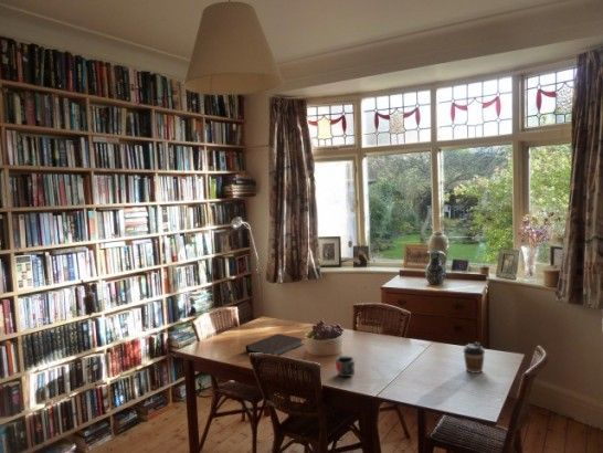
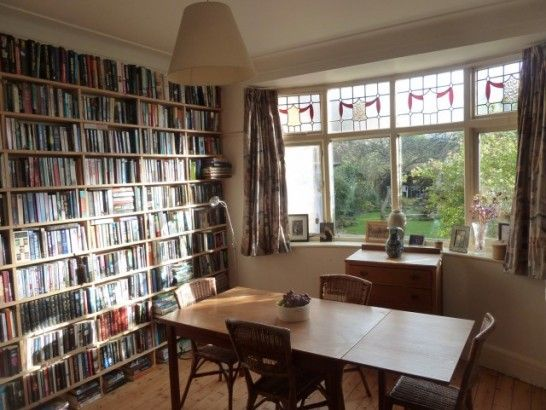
- coffee cup [462,341,486,375]
- mug [335,356,356,378]
- notebook [245,333,305,357]
